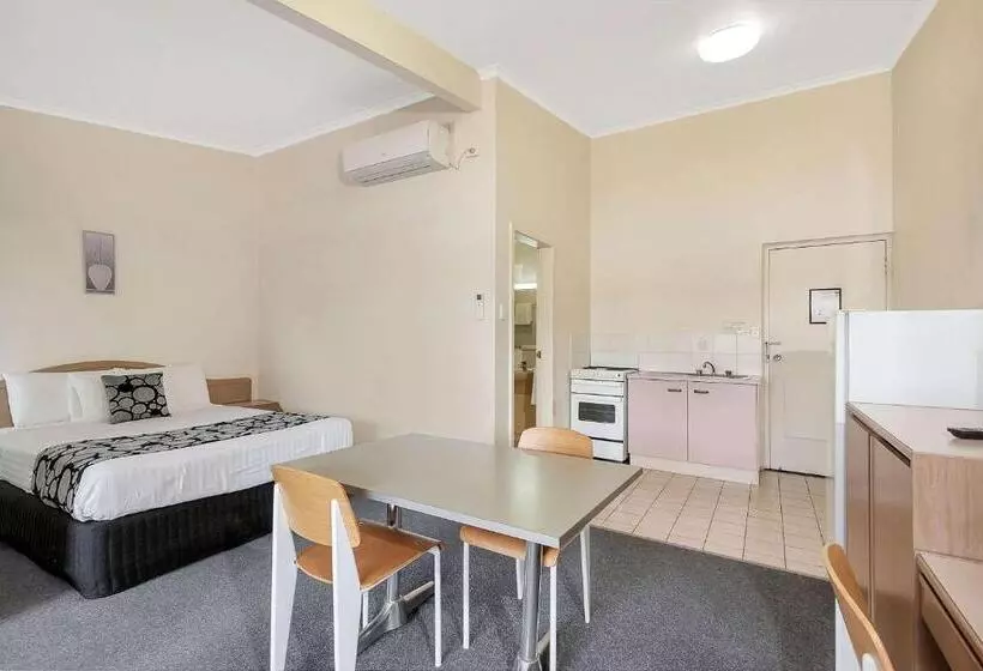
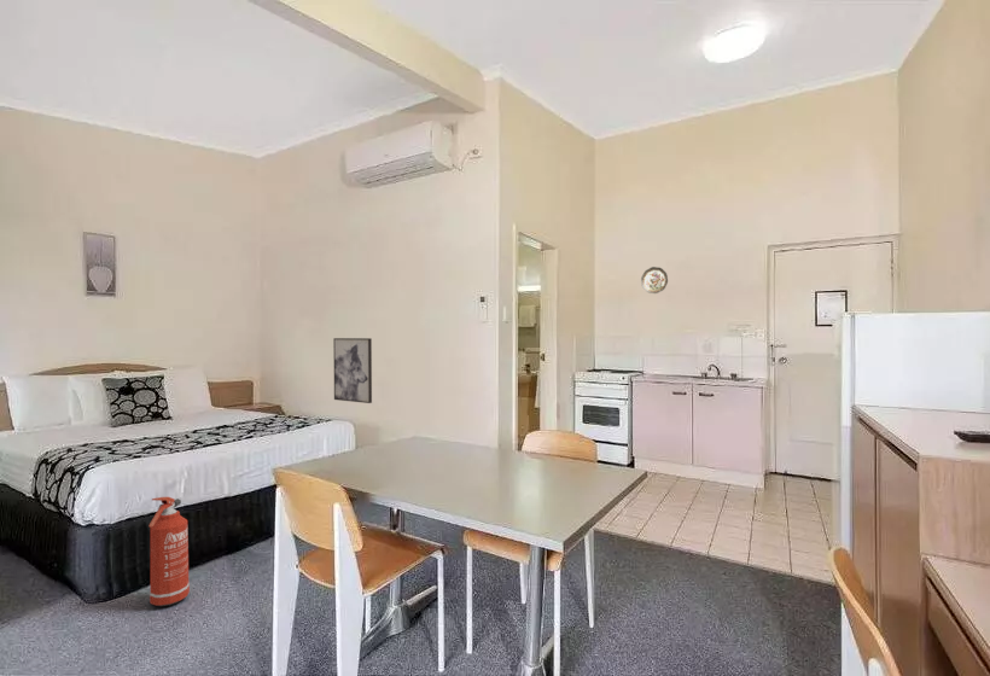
+ fire extinguisher [147,496,191,607]
+ wall art [332,337,373,404]
+ decorative plate [640,266,669,295]
